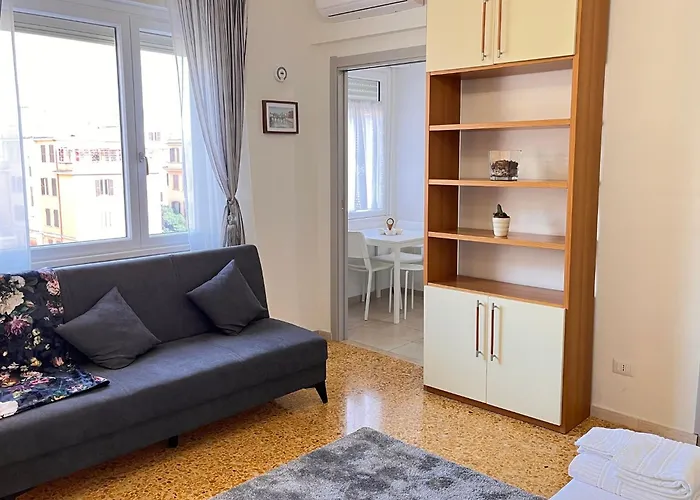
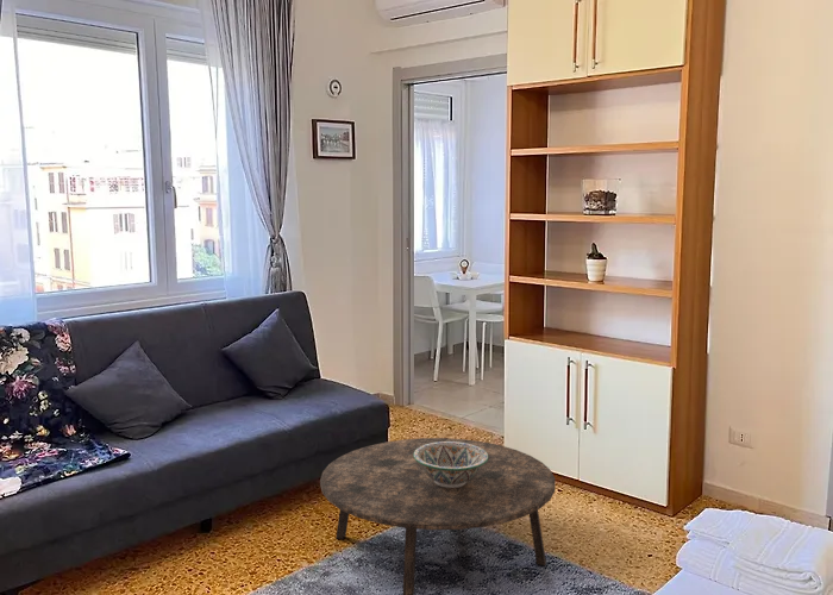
+ decorative bowl [413,441,488,488]
+ coffee table [319,437,557,595]
